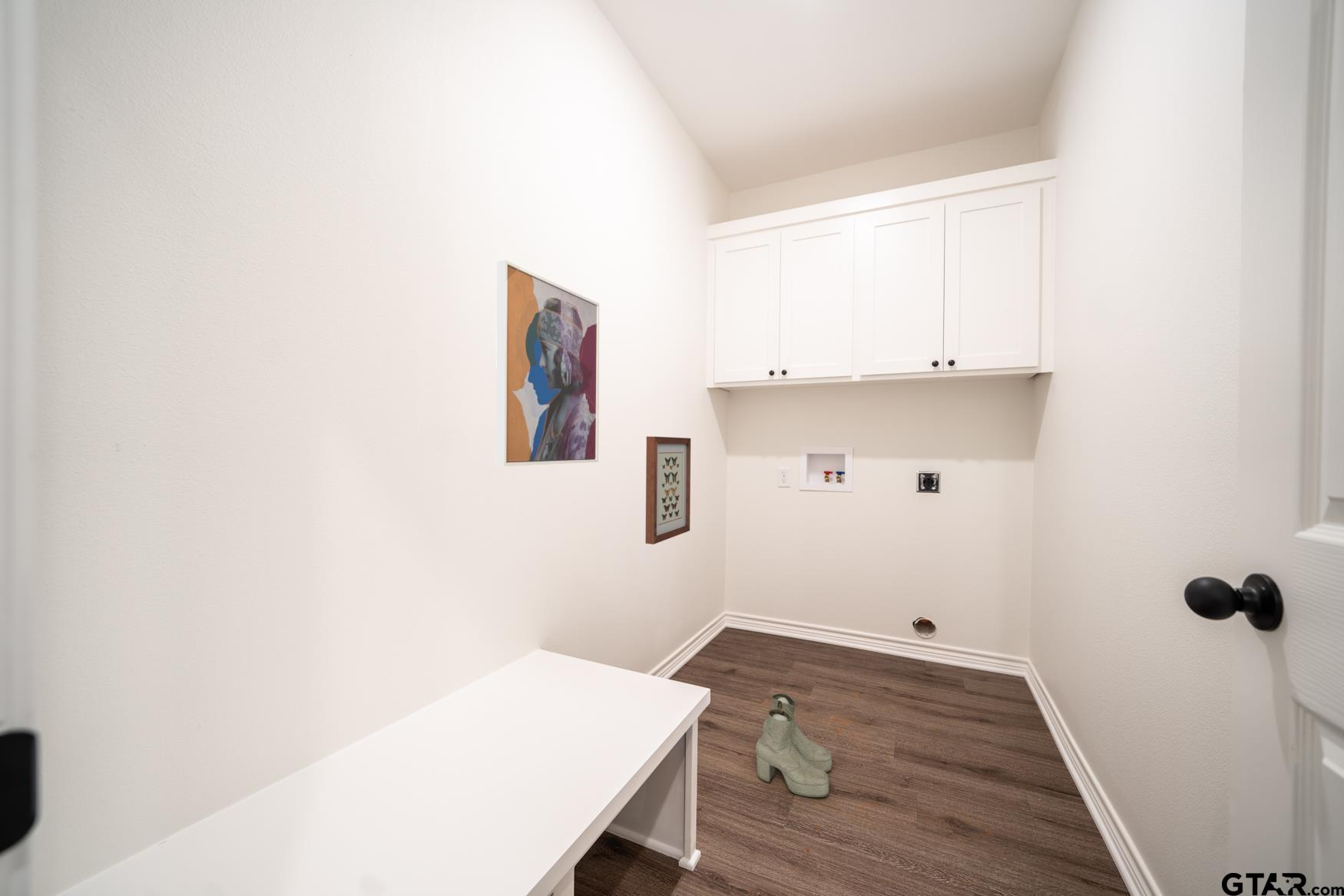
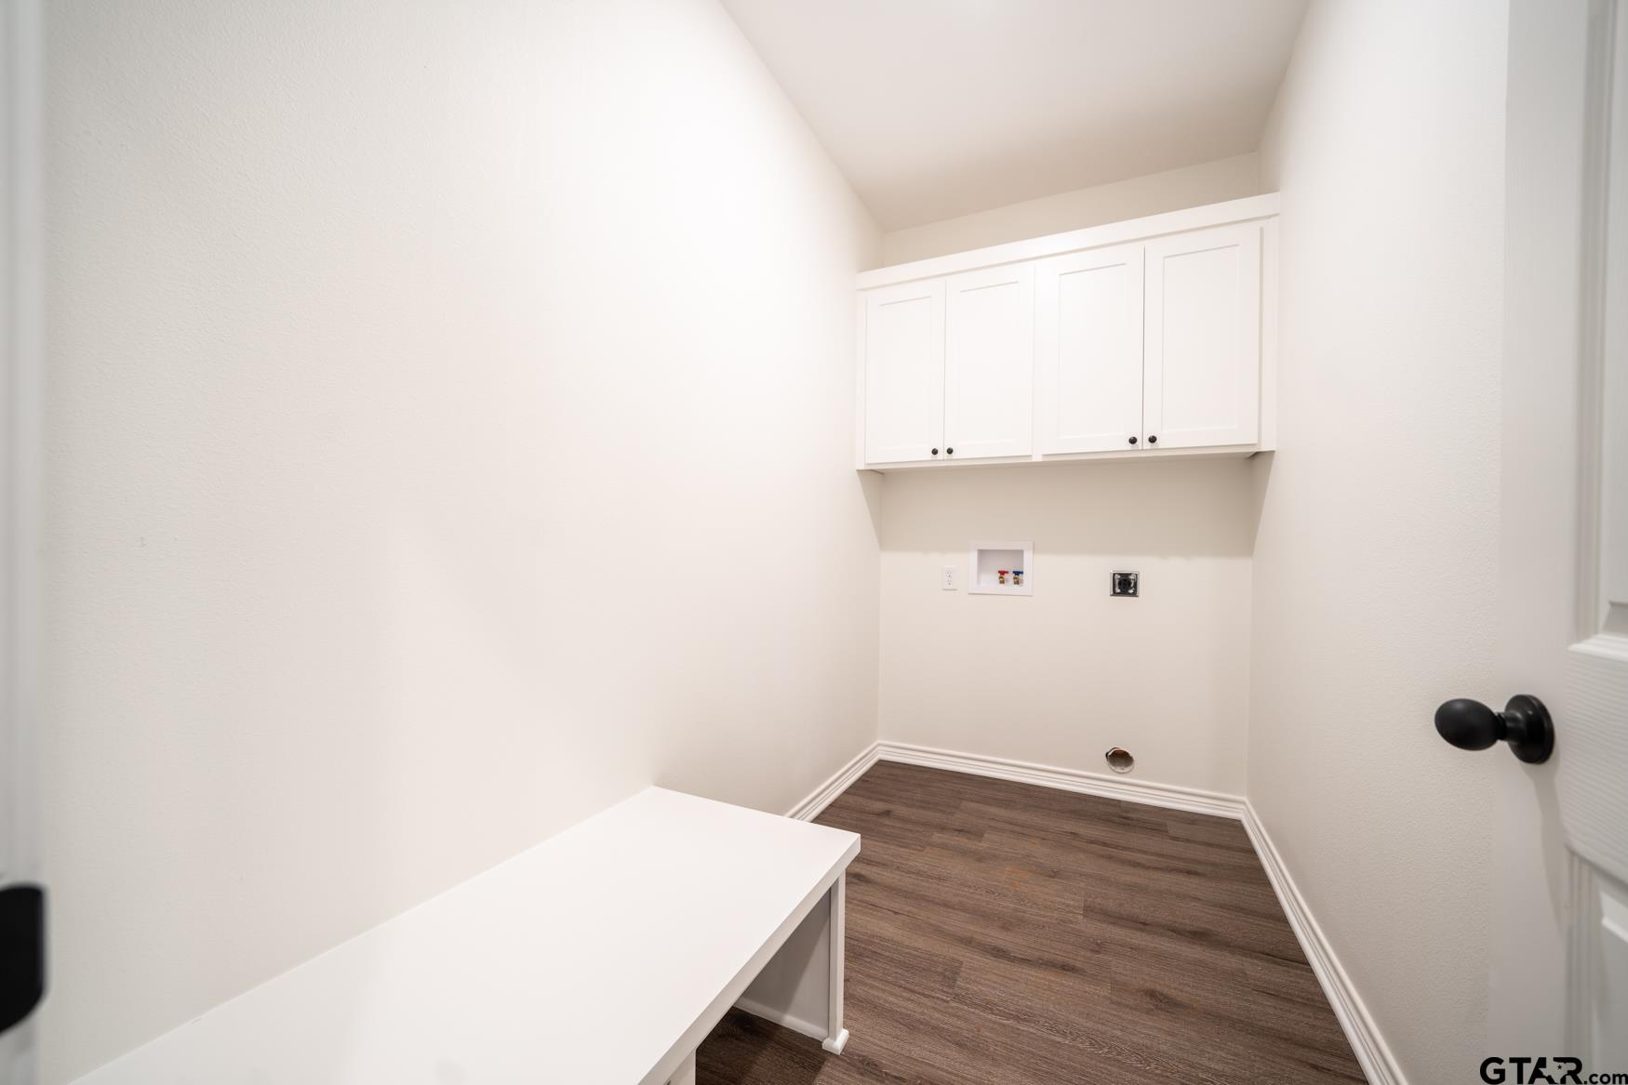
- wall art [645,436,691,545]
- boots [755,693,833,798]
- wall art [495,259,600,467]
